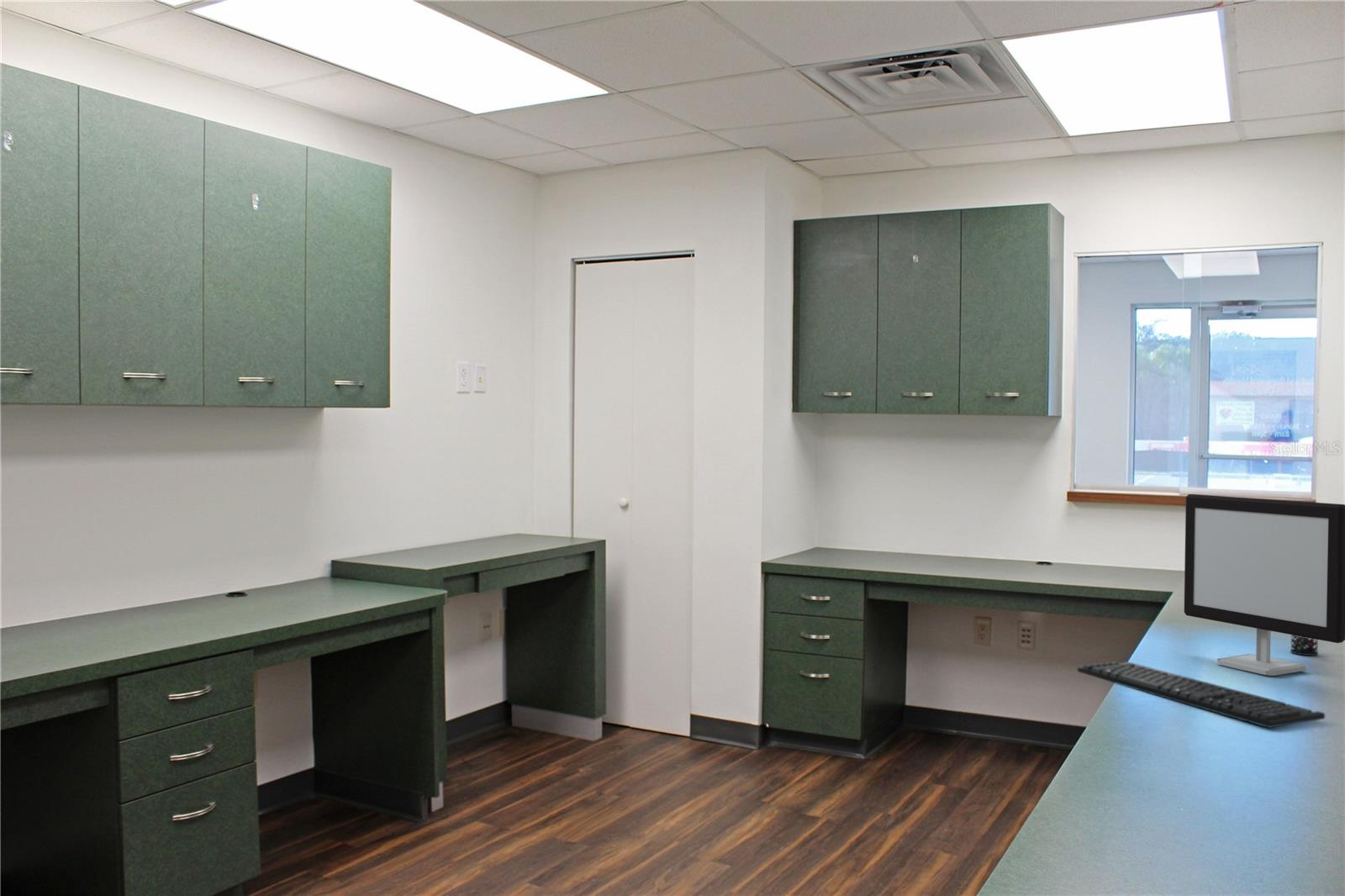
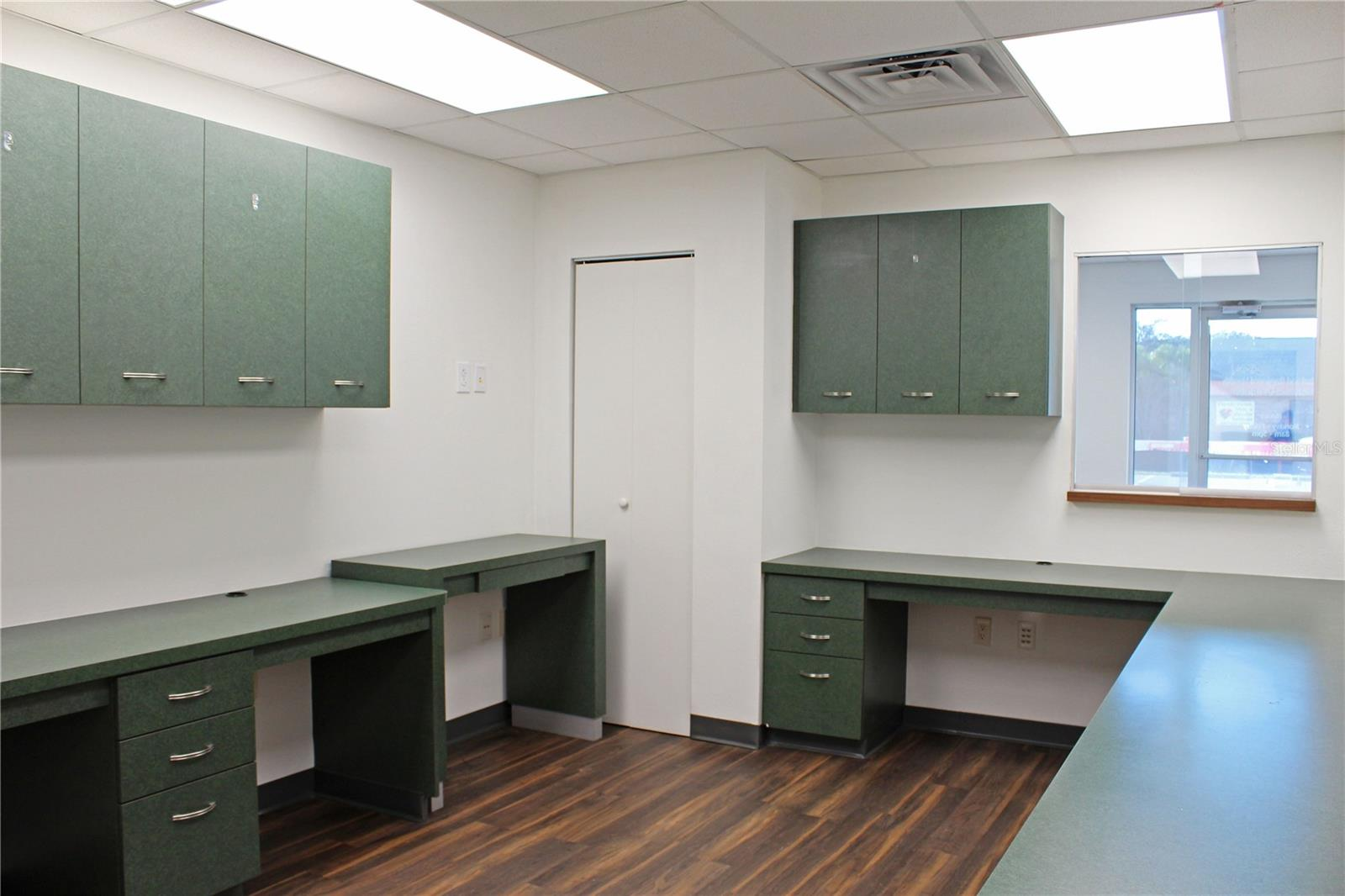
- computer monitor [1184,493,1345,677]
- pen holder [1290,635,1319,656]
- keyboard [1077,661,1326,729]
